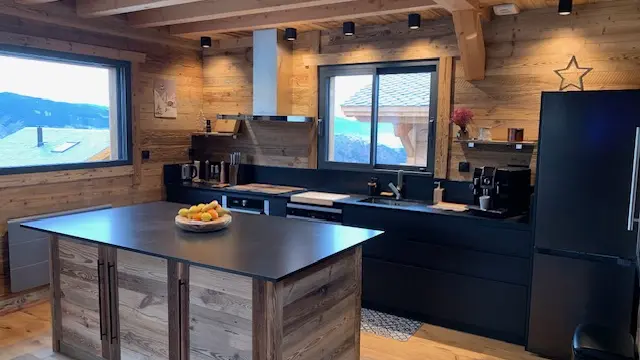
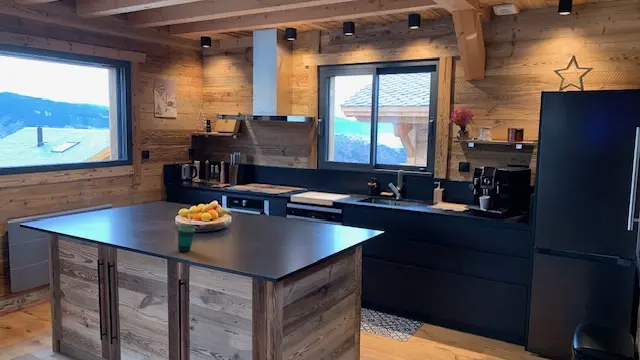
+ cup [177,224,196,253]
